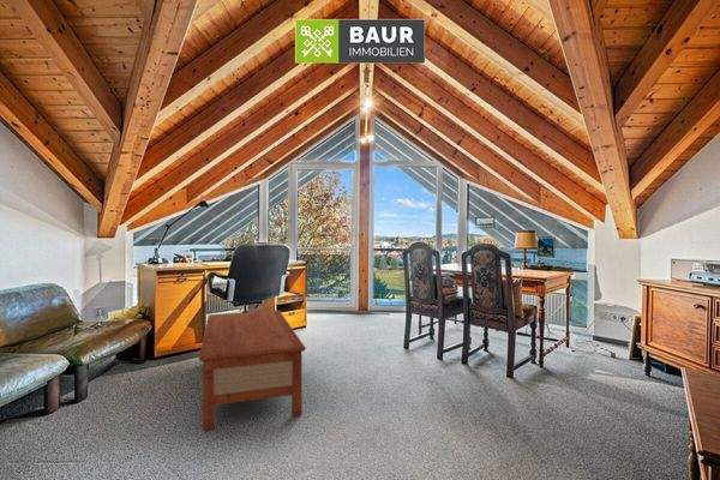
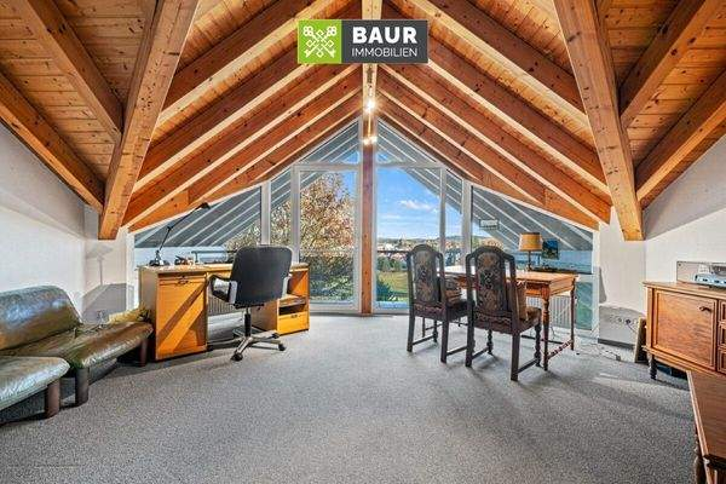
- coffee table [198,310,307,431]
